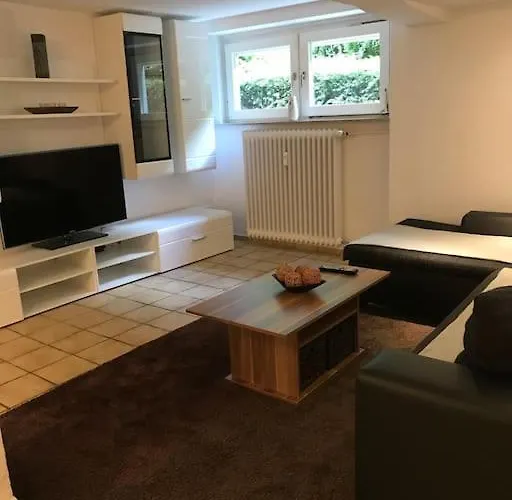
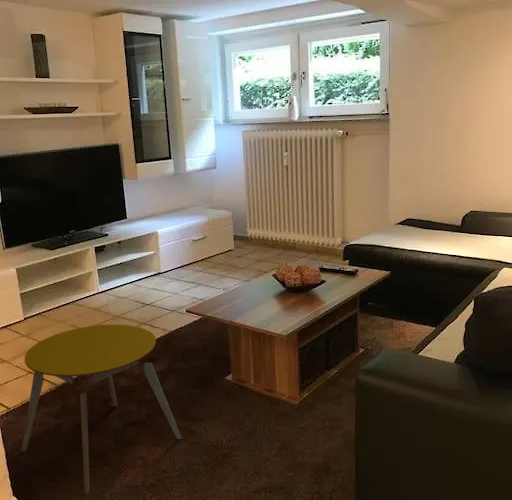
+ stool [20,324,182,494]
